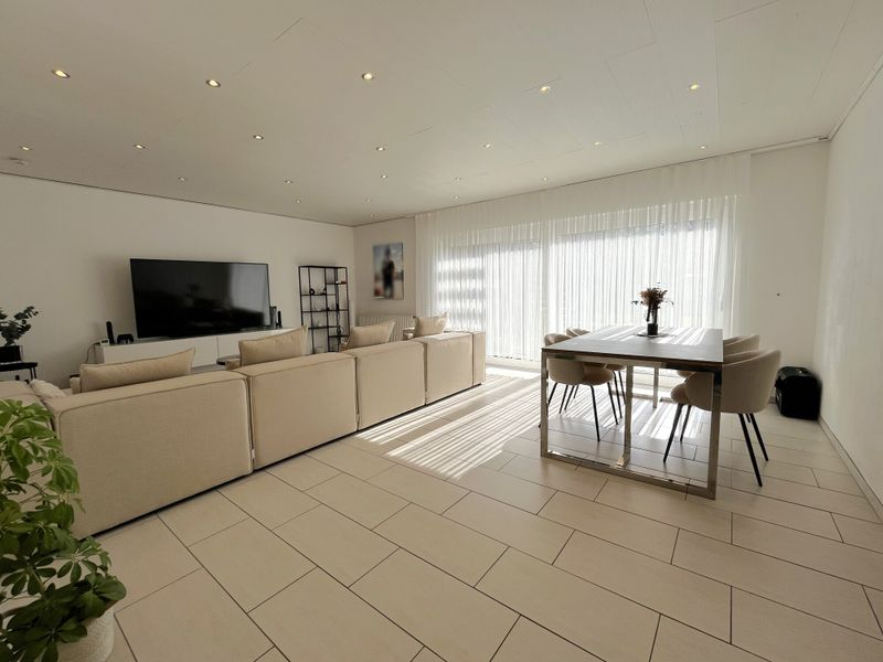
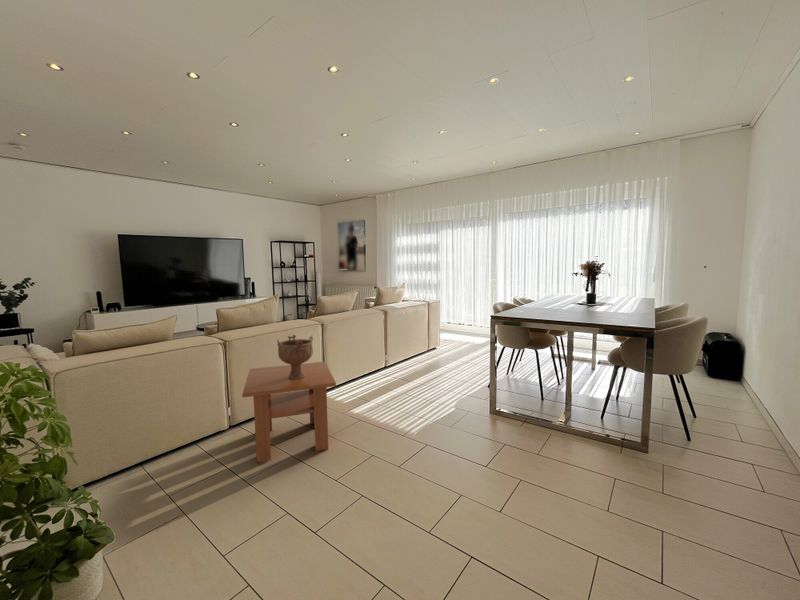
+ decorative bowl [276,334,314,379]
+ coffee table [241,361,337,463]
